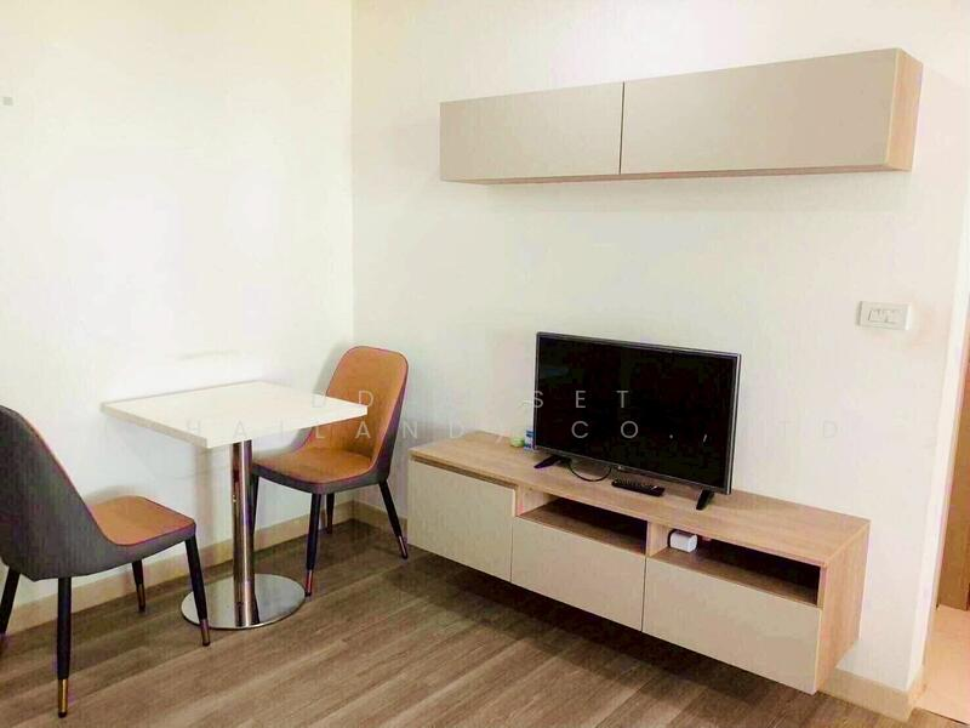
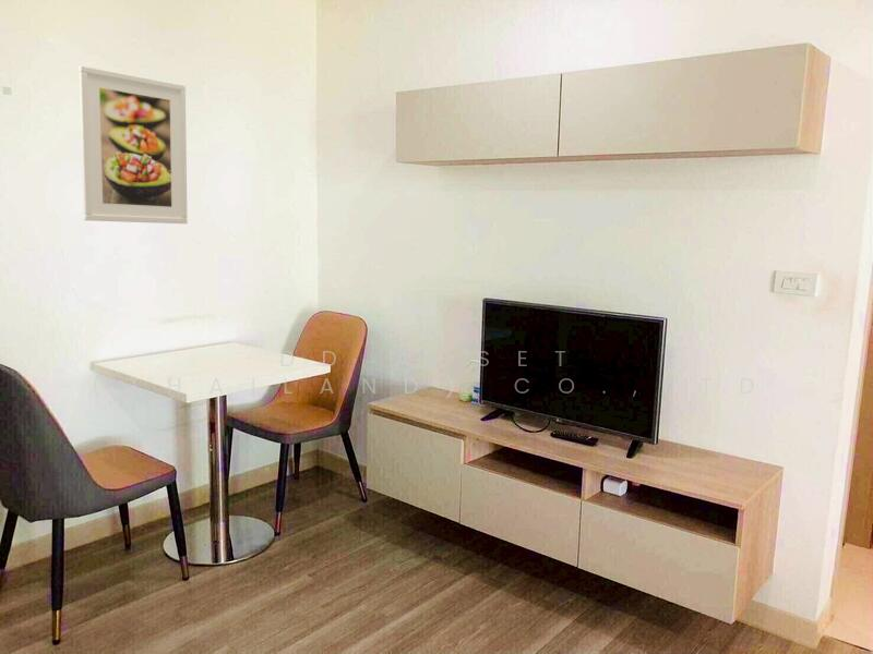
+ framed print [77,64,189,225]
